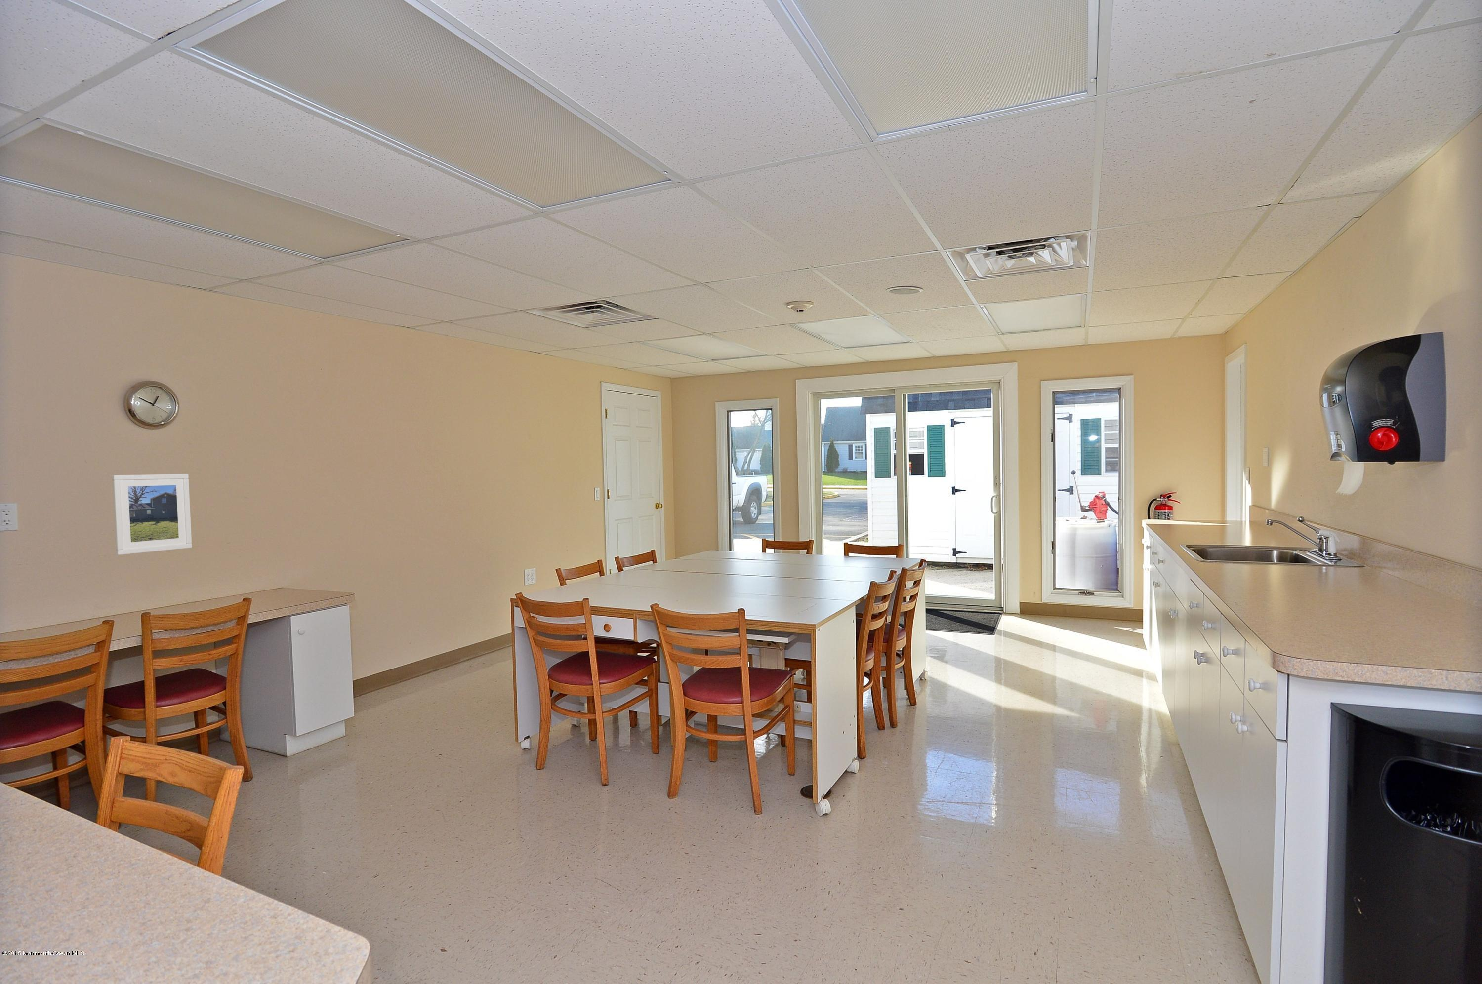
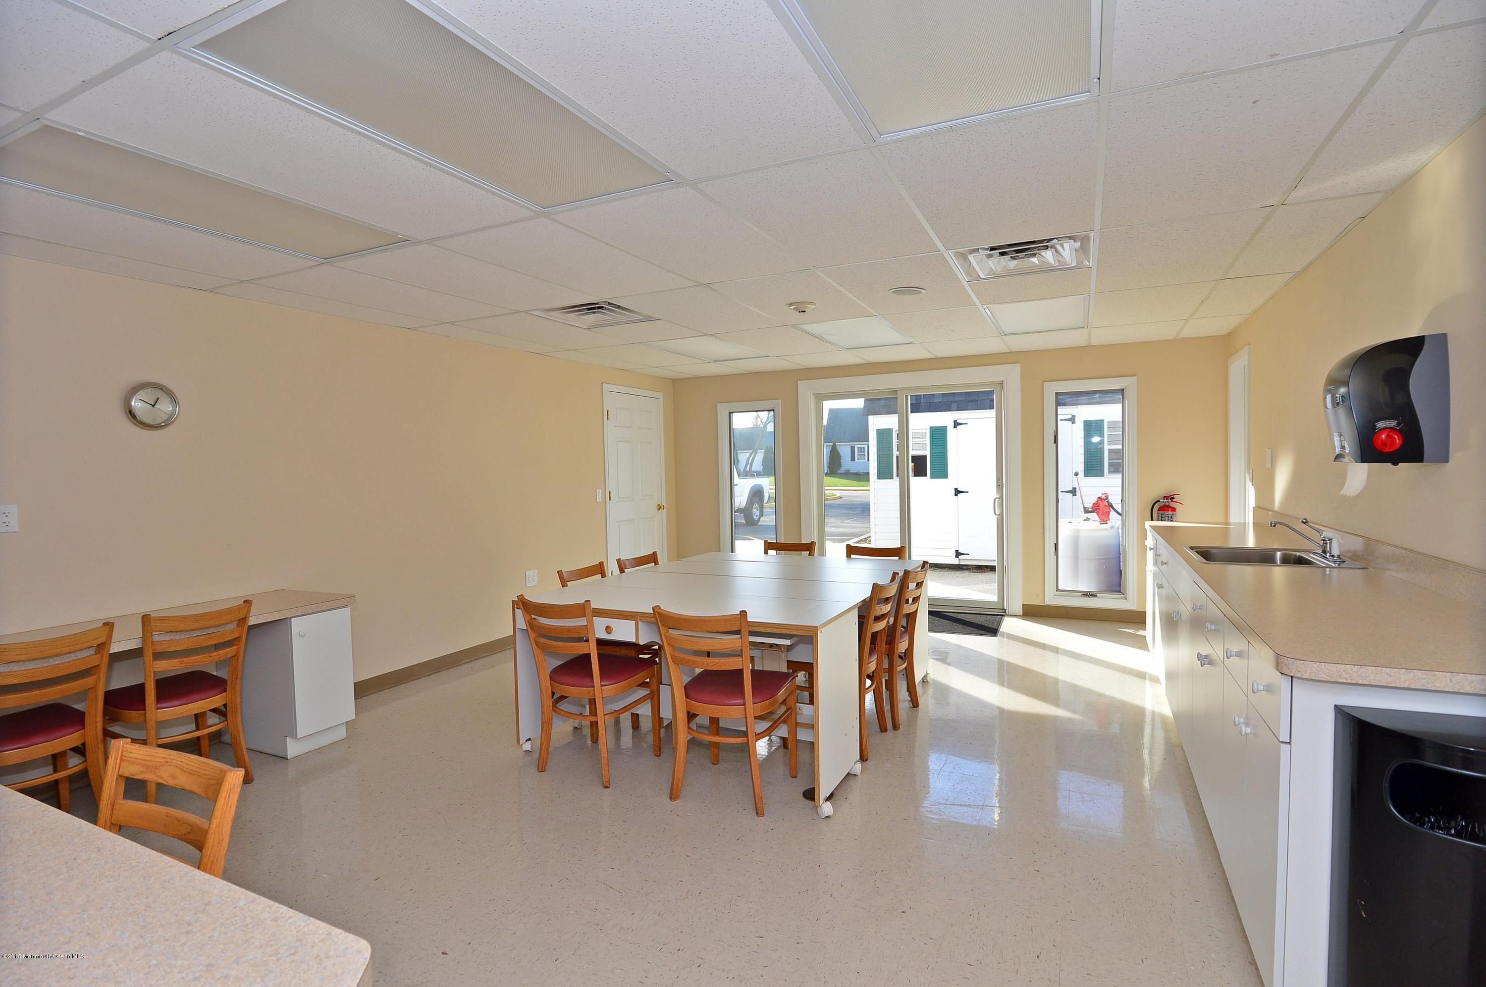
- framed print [111,473,192,556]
